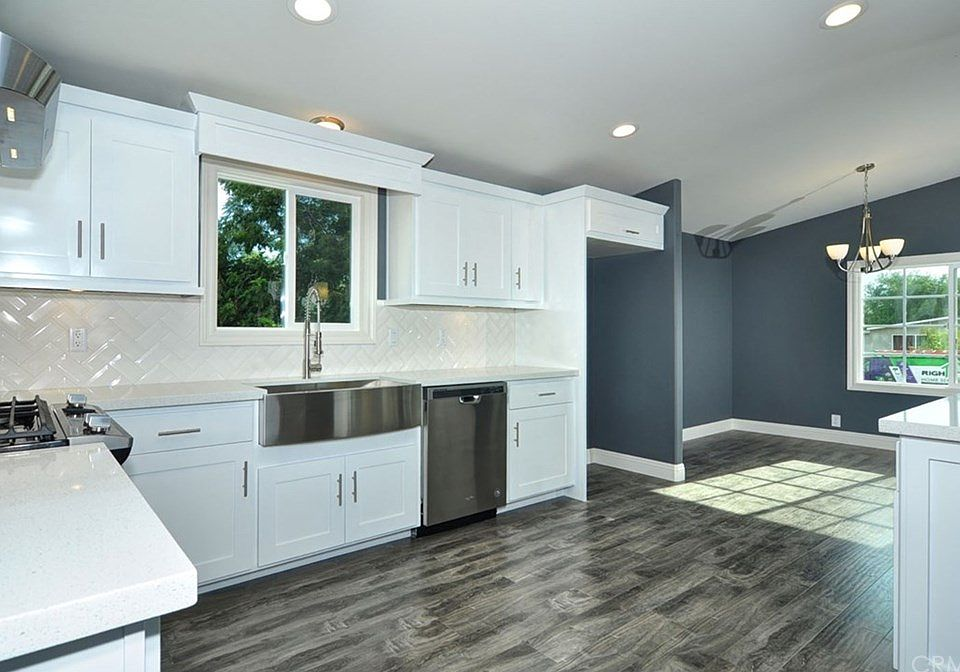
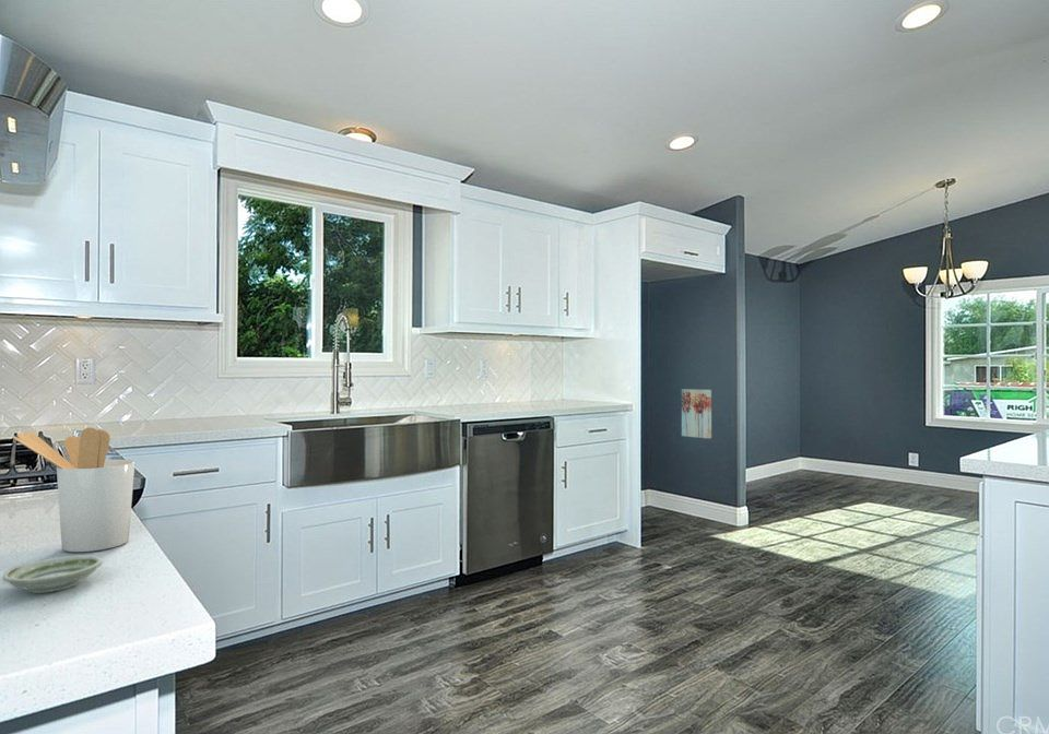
+ wall art [681,388,712,439]
+ saucer [1,554,104,594]
+ utensil holder [11,426,135,553]
